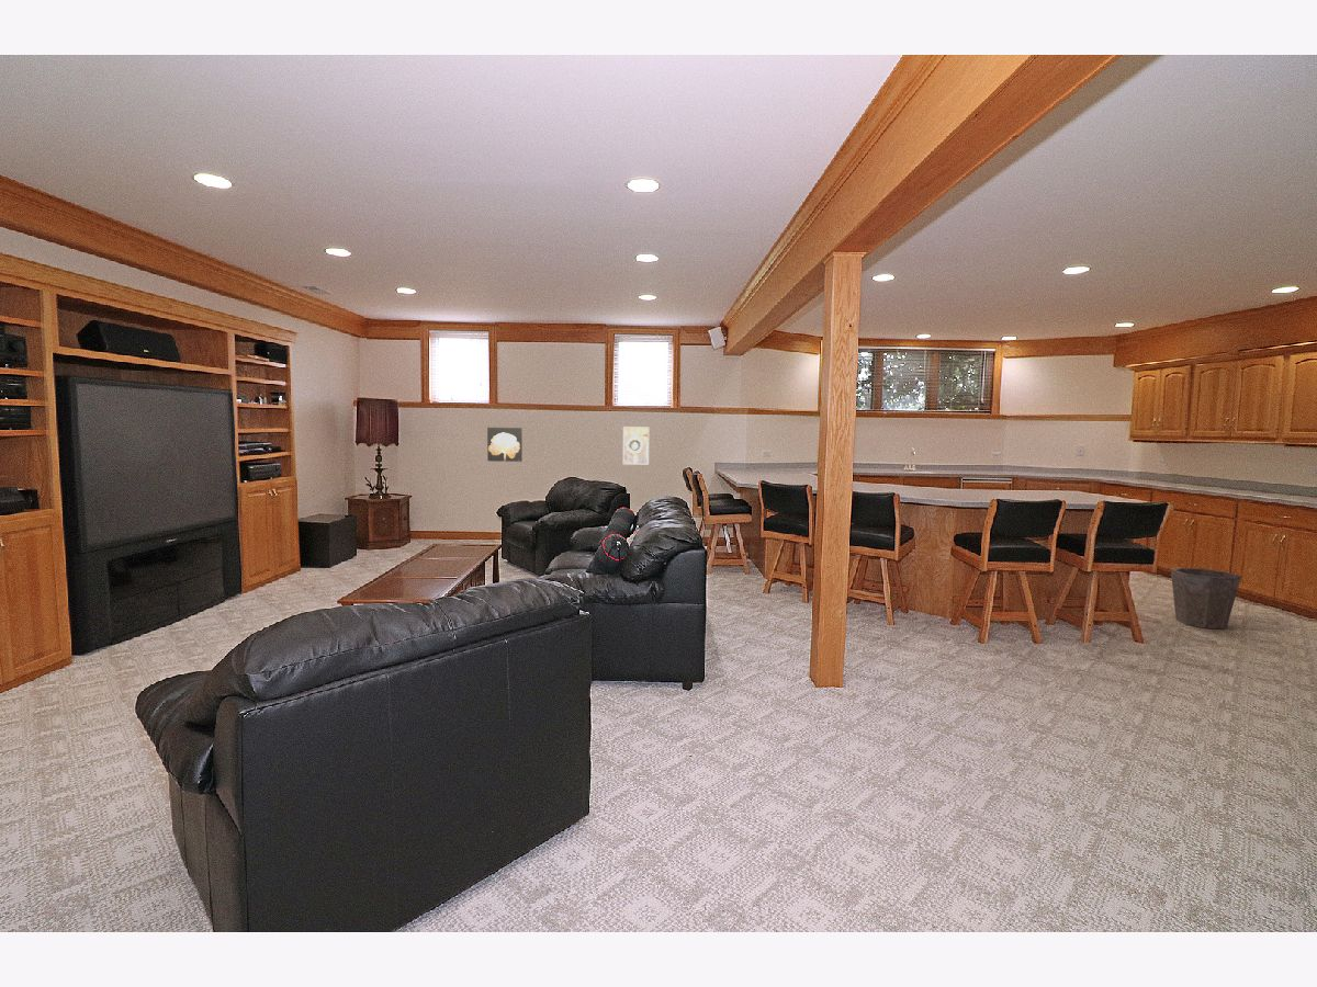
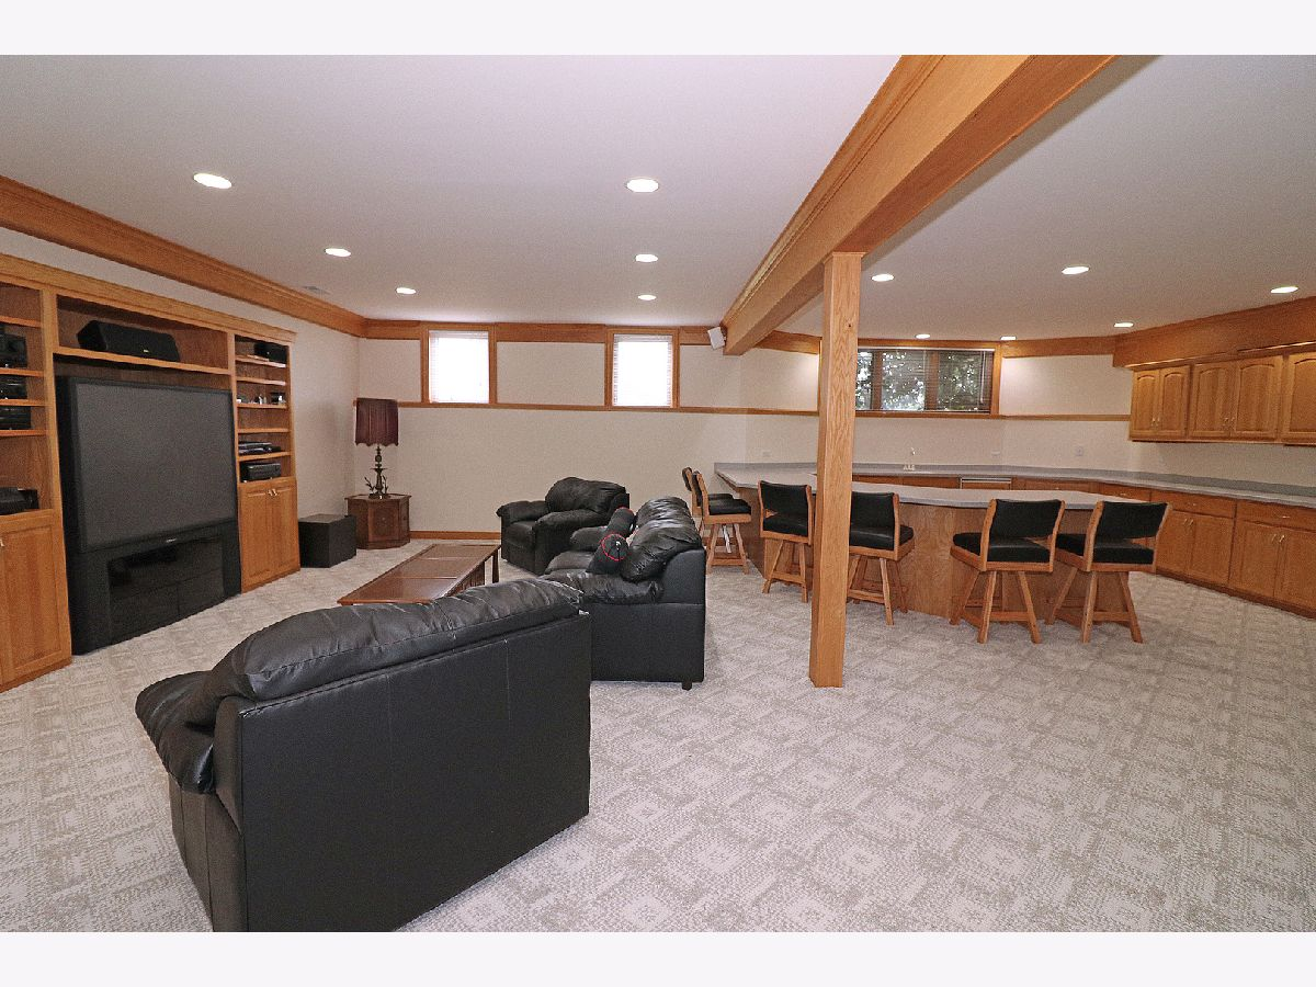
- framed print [622,426,650,465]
- wall art [486,427,524,463]
- waste bin [1170,567,1242,629]
